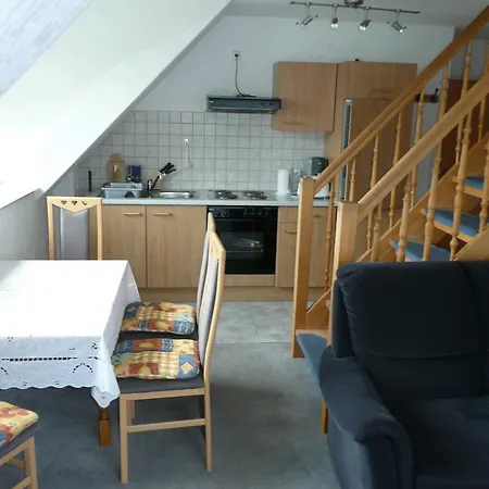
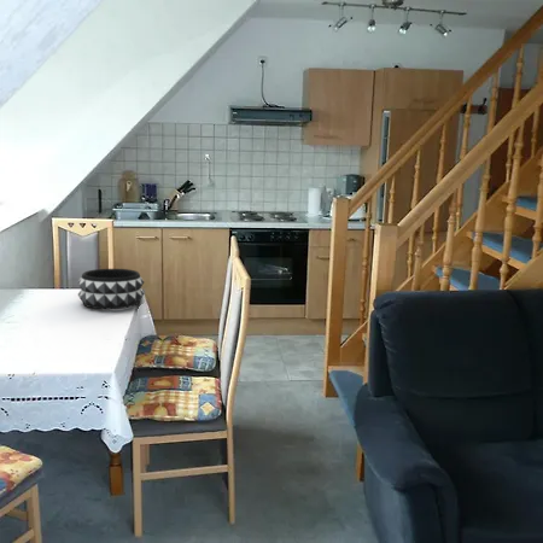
+ decorative bowl [76,268,146,310]
